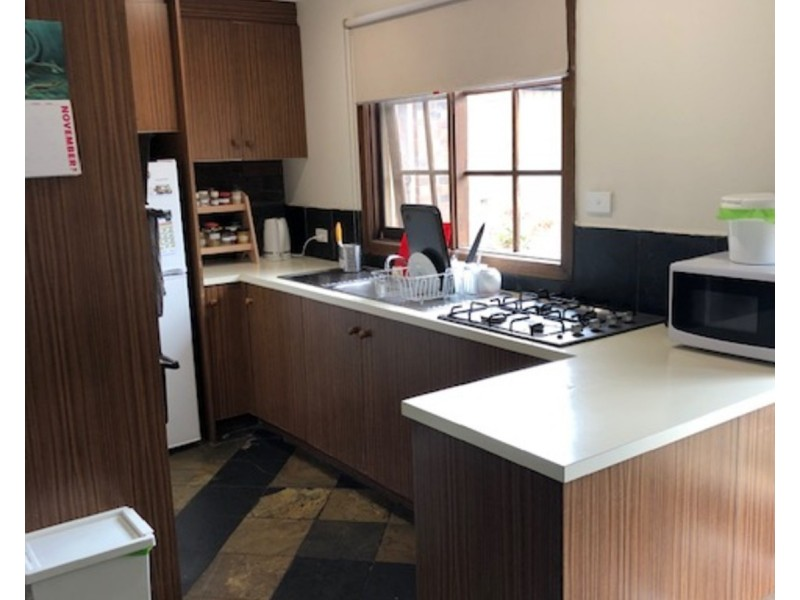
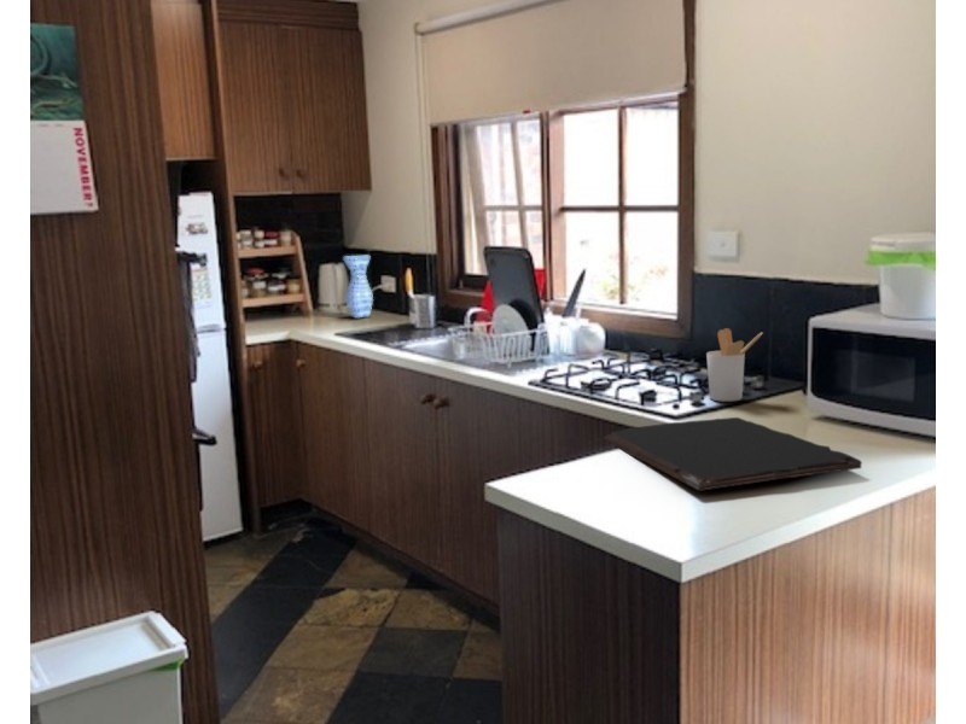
+ utensil holder [705,327,764,403]
+ cutting board [603,416,863,492]
+ vase [342,255,374,319]
